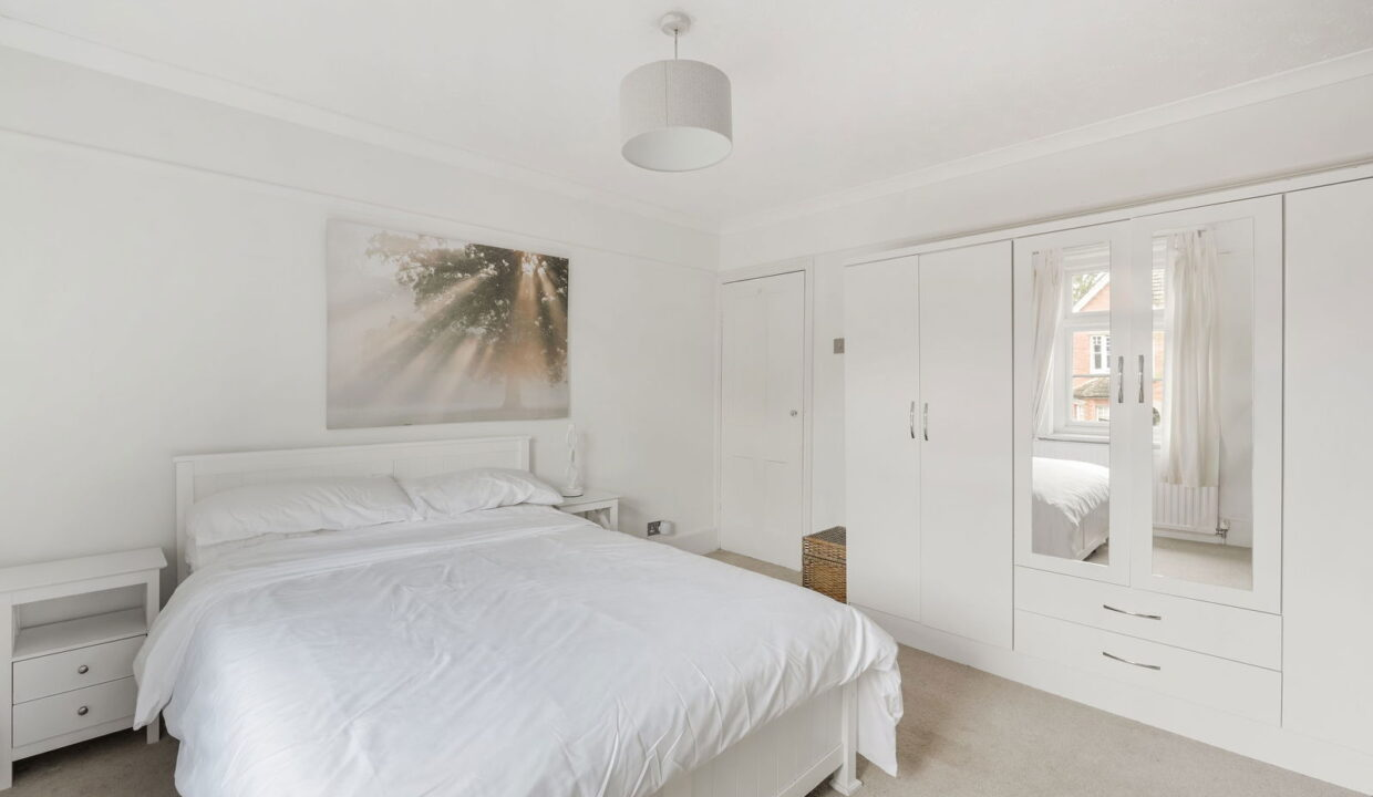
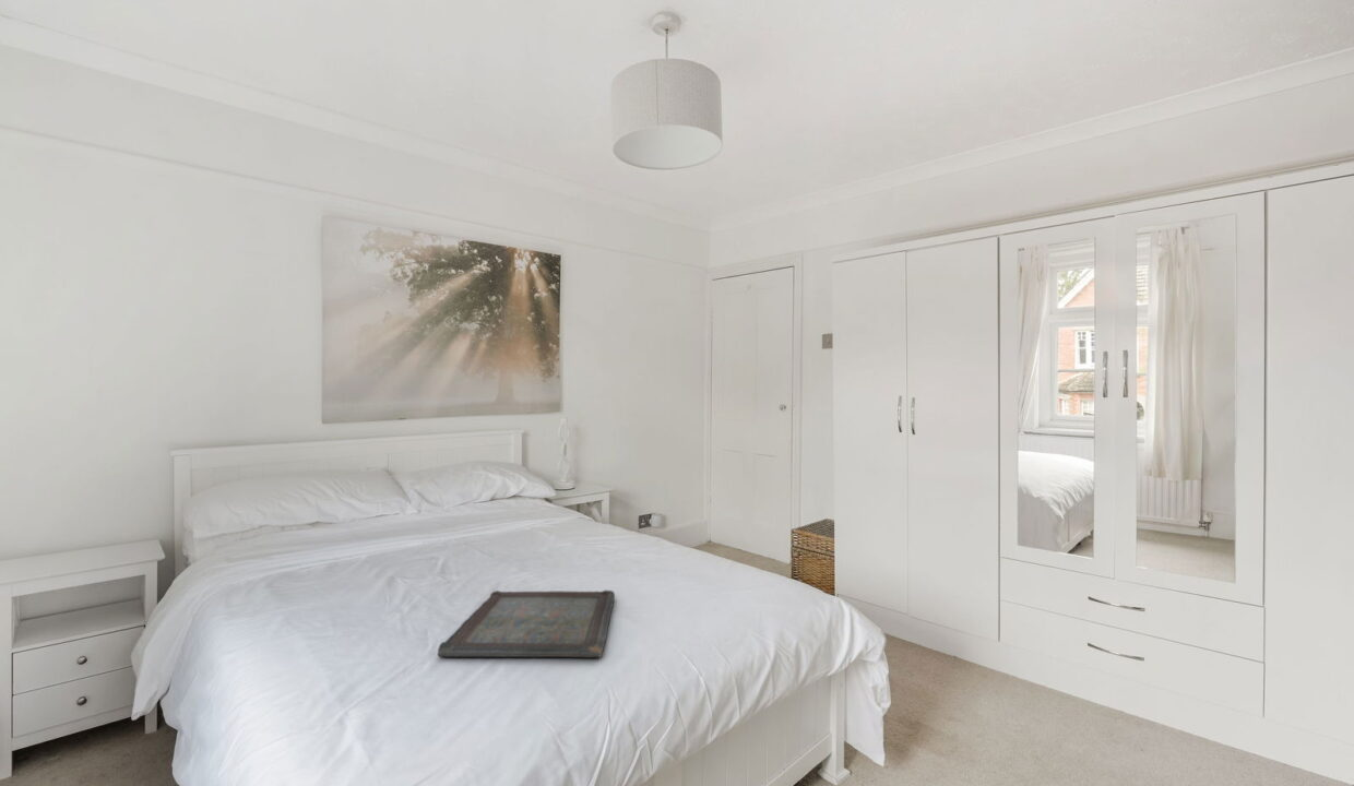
+ serving tray [437,590,616,658]
